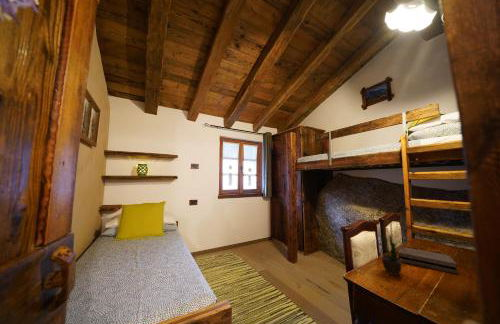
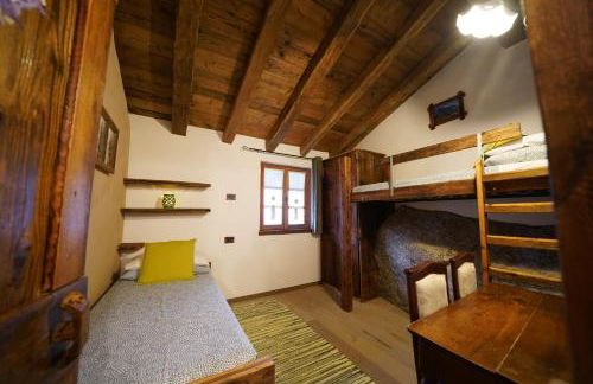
- potted plant [373,216,411,277]
- pizza box [397,246,459,275]
